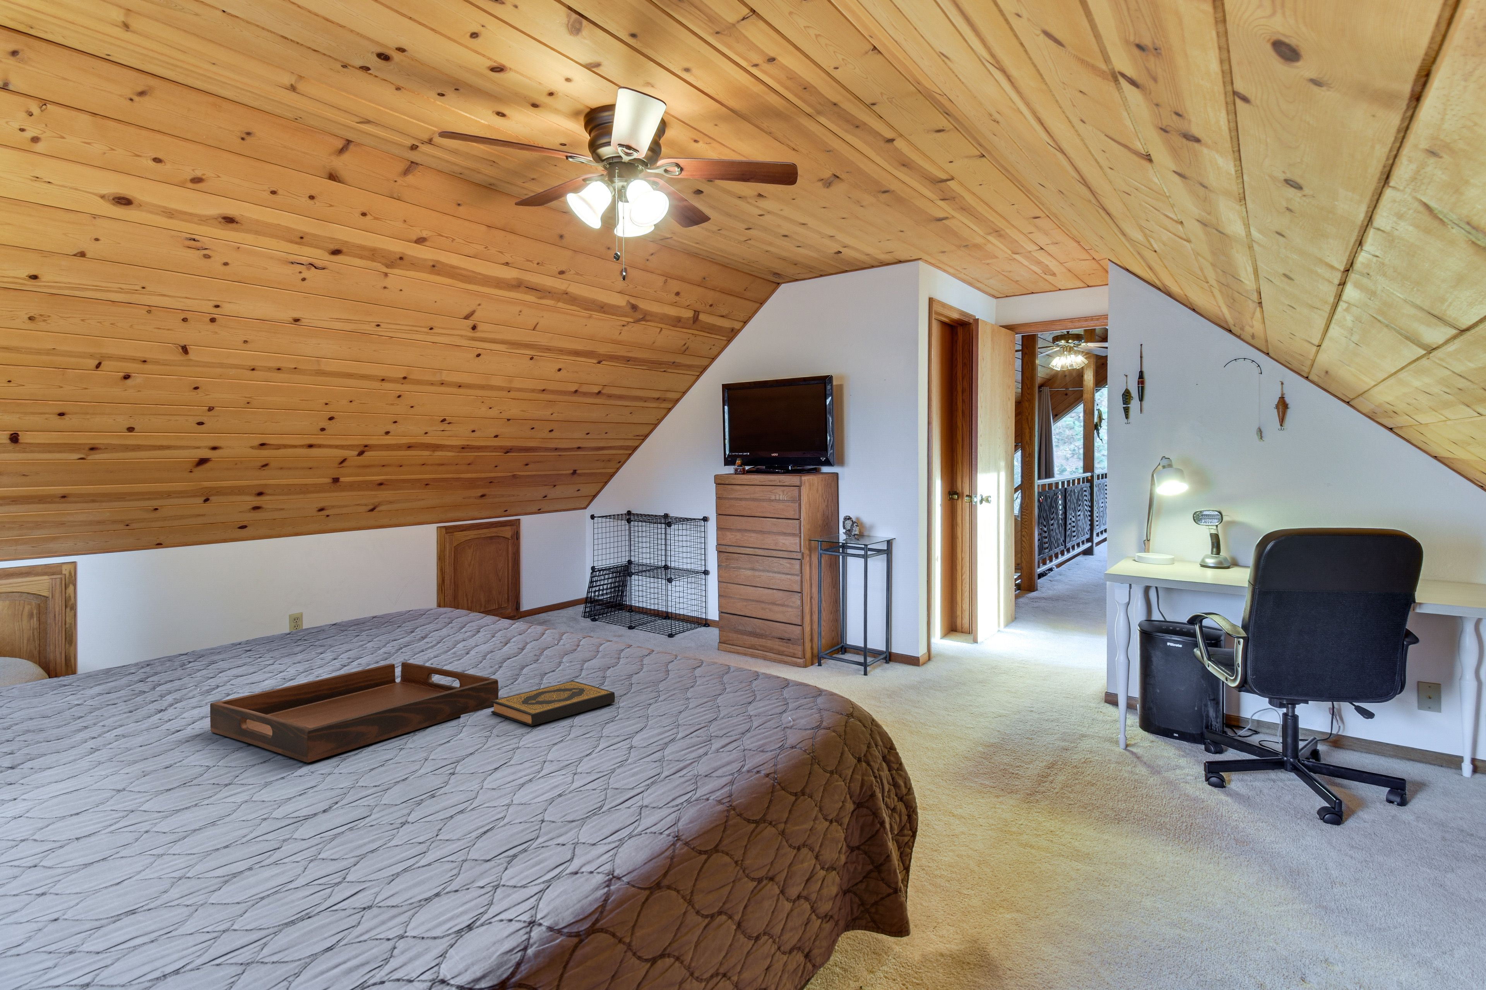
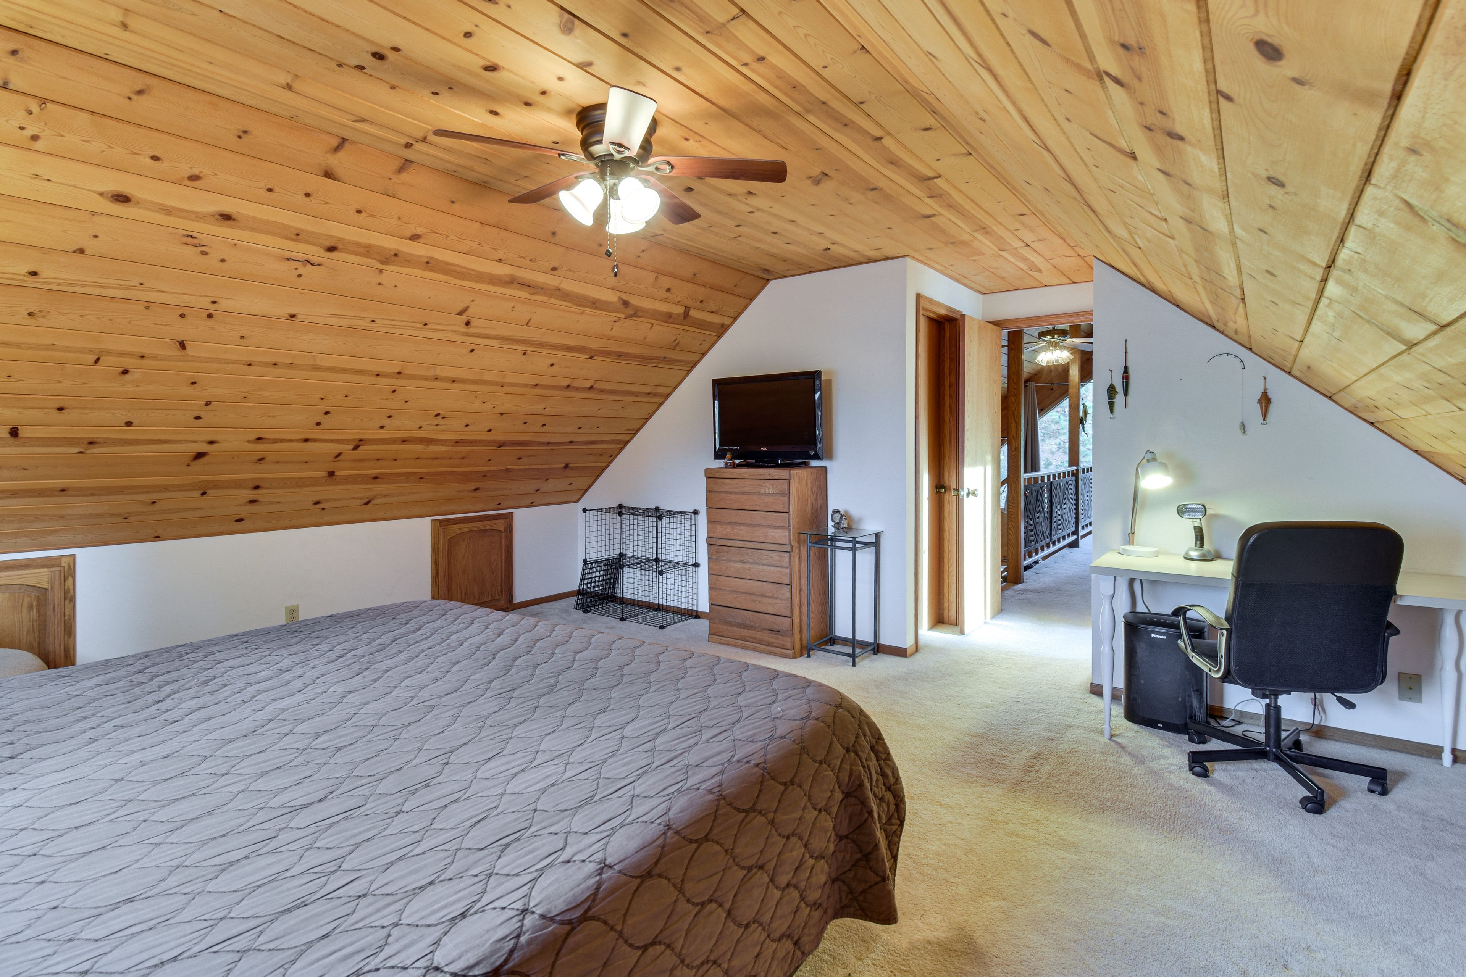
- serving tray [210,662,499,763]
- hardback book [491,681,615,726]
